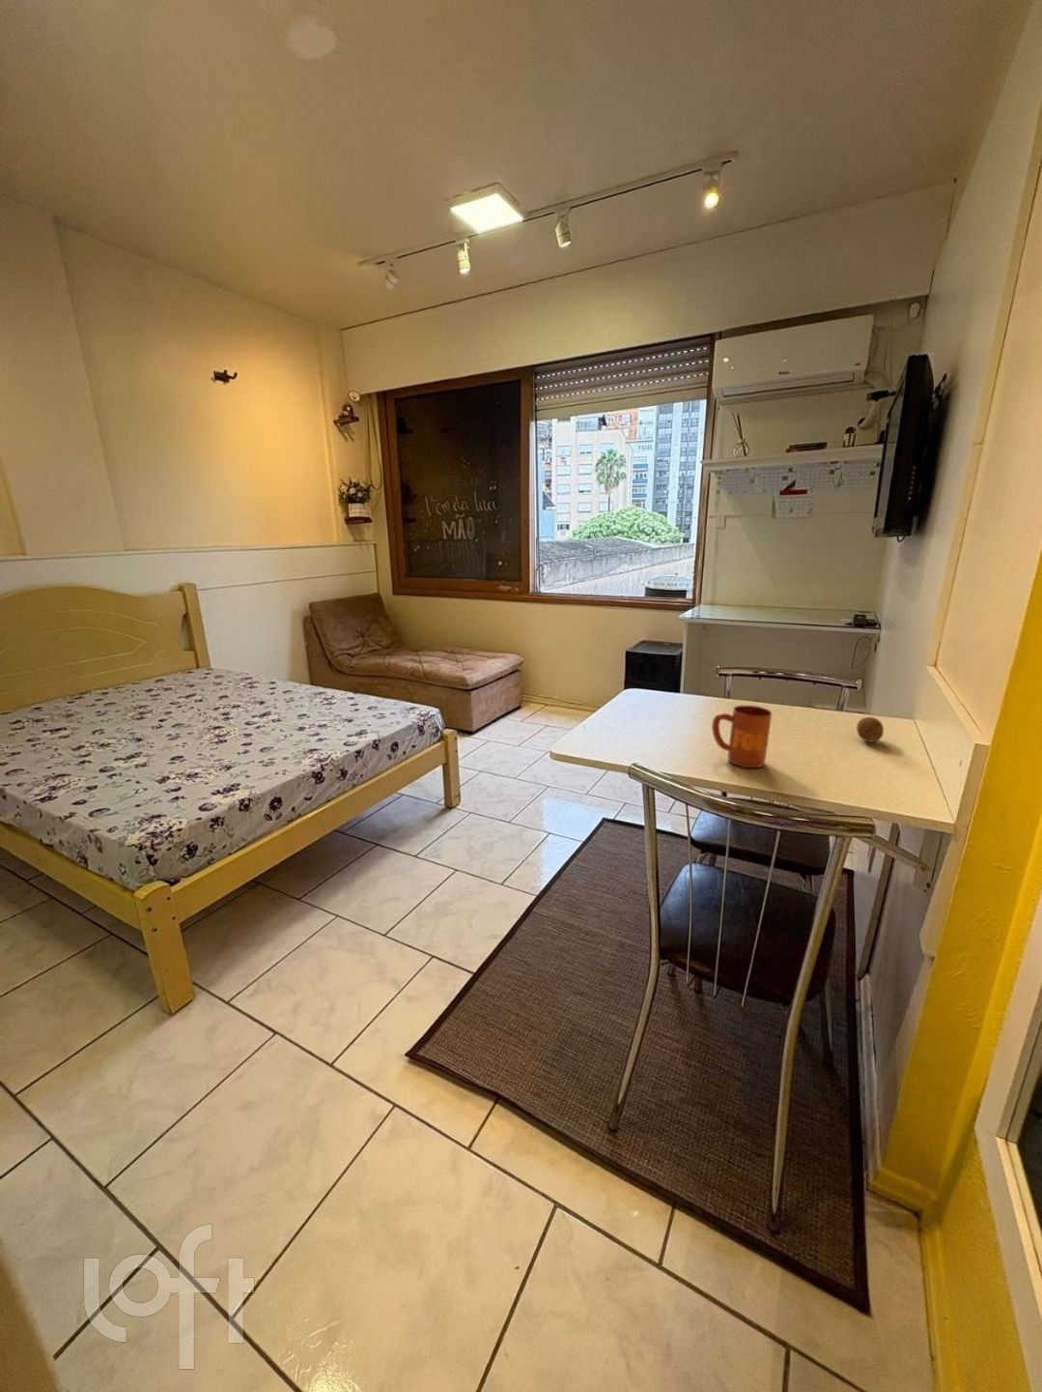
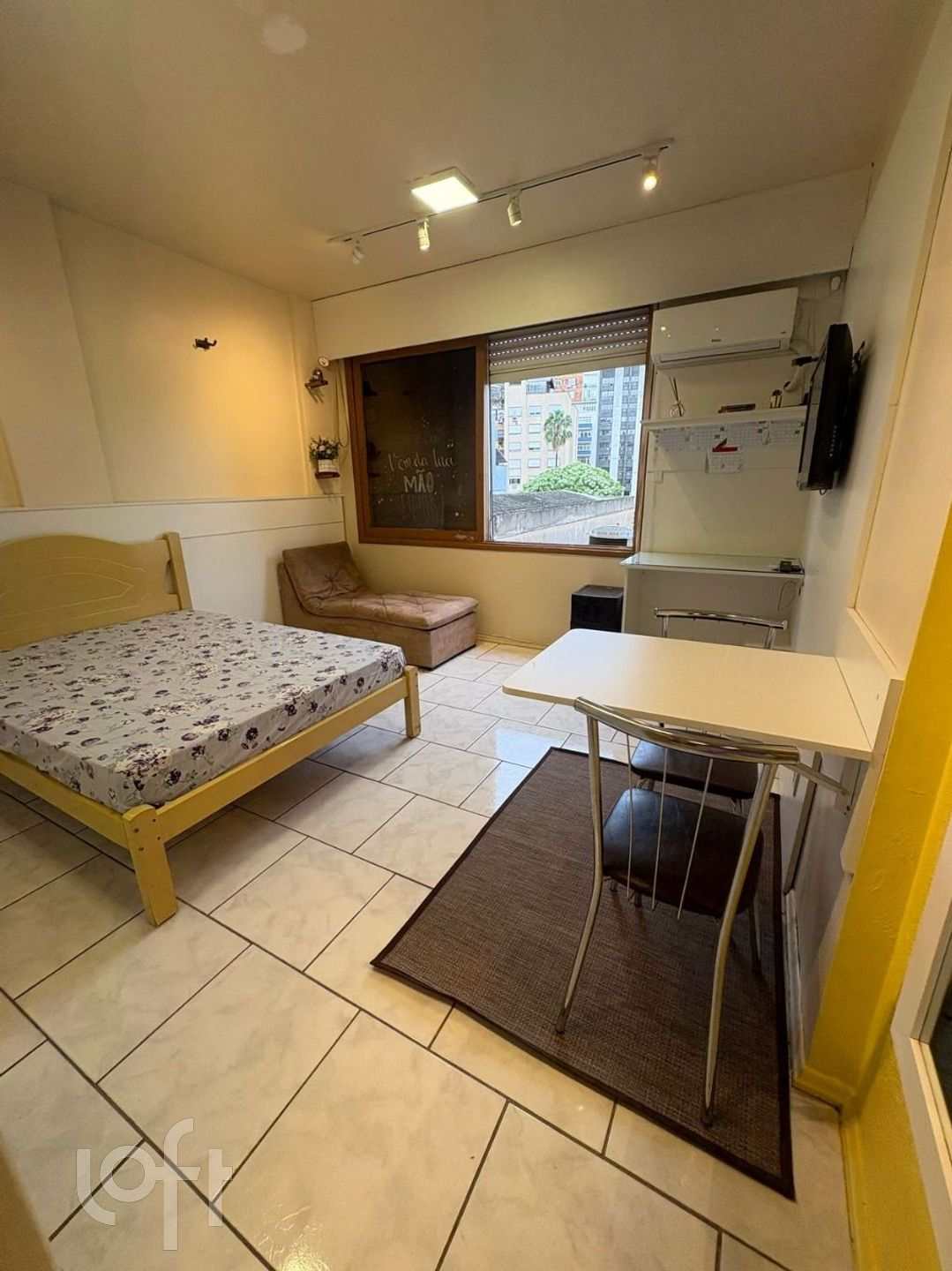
- mug [710,704,773,769]
- fruit [856,716,884,744]
